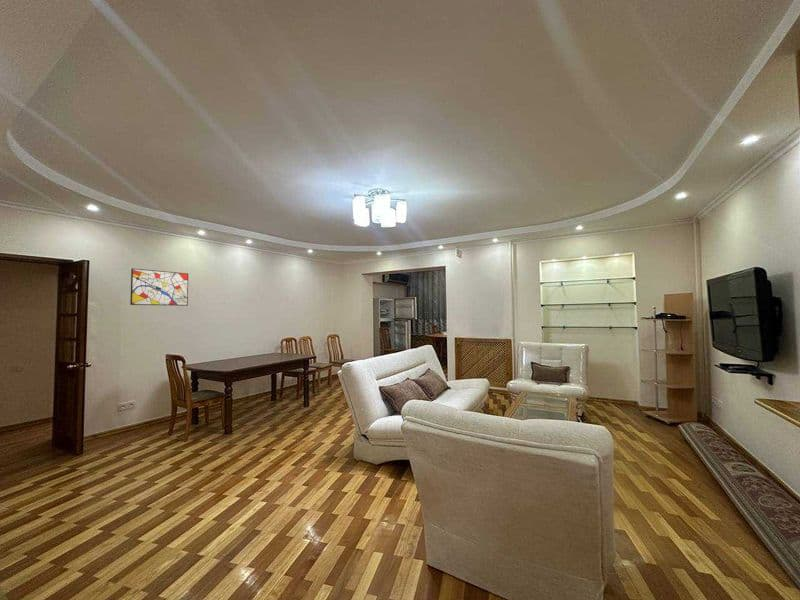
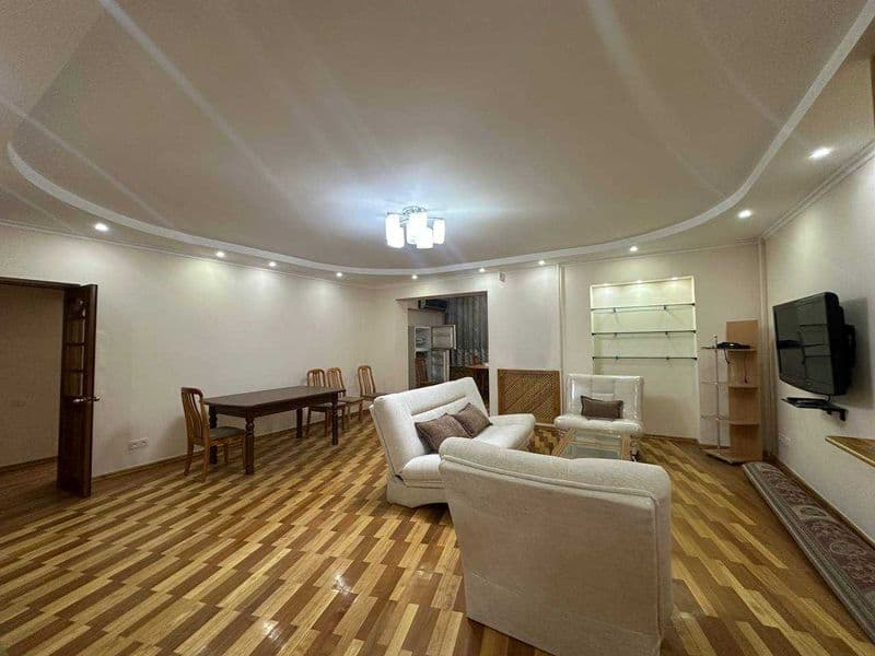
- wall art [129,267,189,307]
